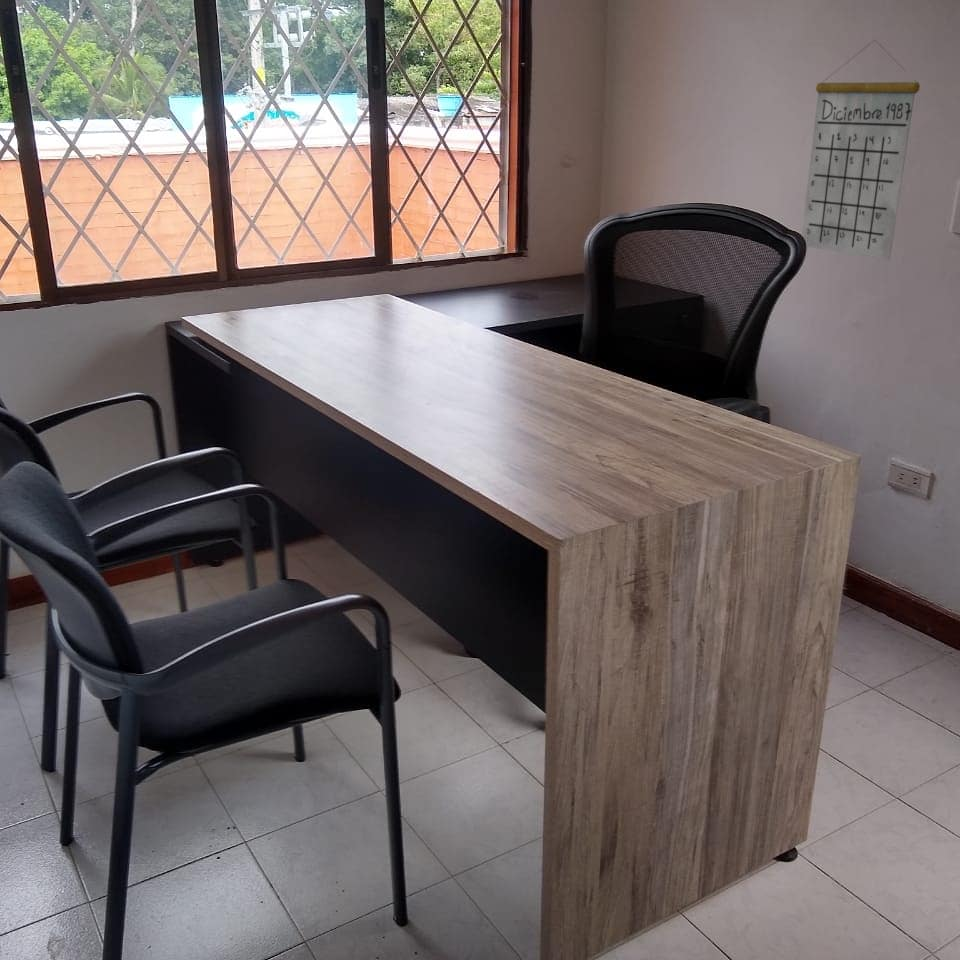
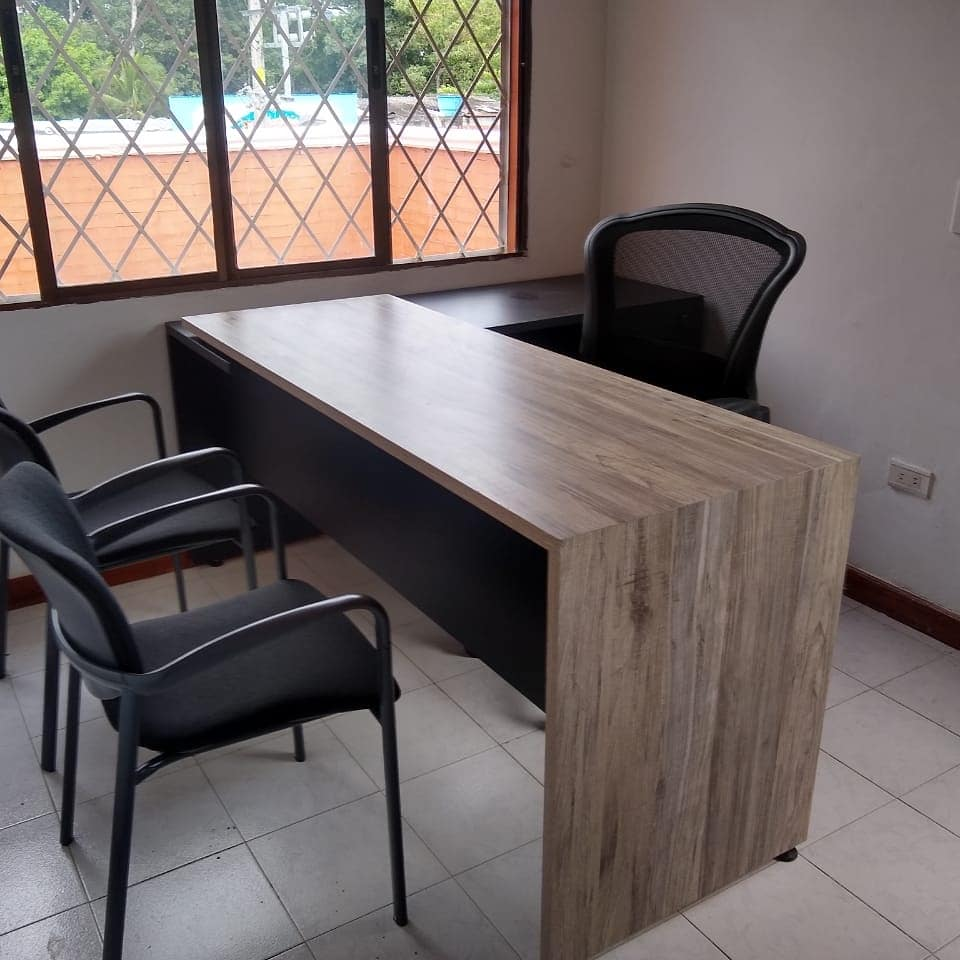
- calendar [801,39,921,261]
